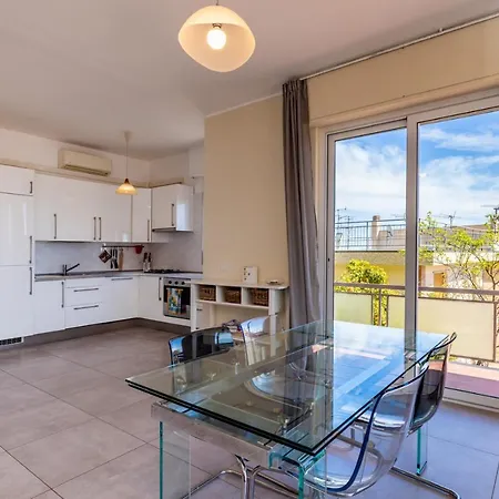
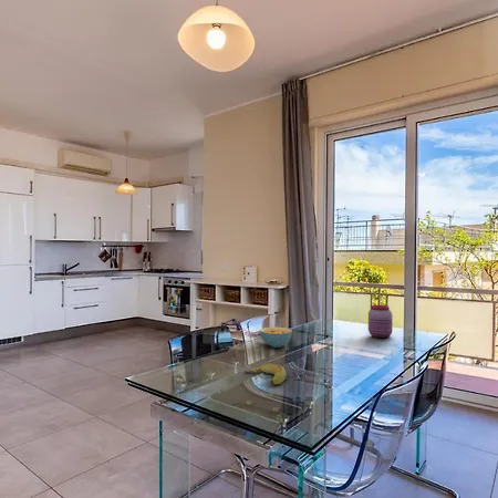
+ cereal bowl [259,326,293,349]
+ banana [243,362,287,385]
+ jar [367,303,394,340]
